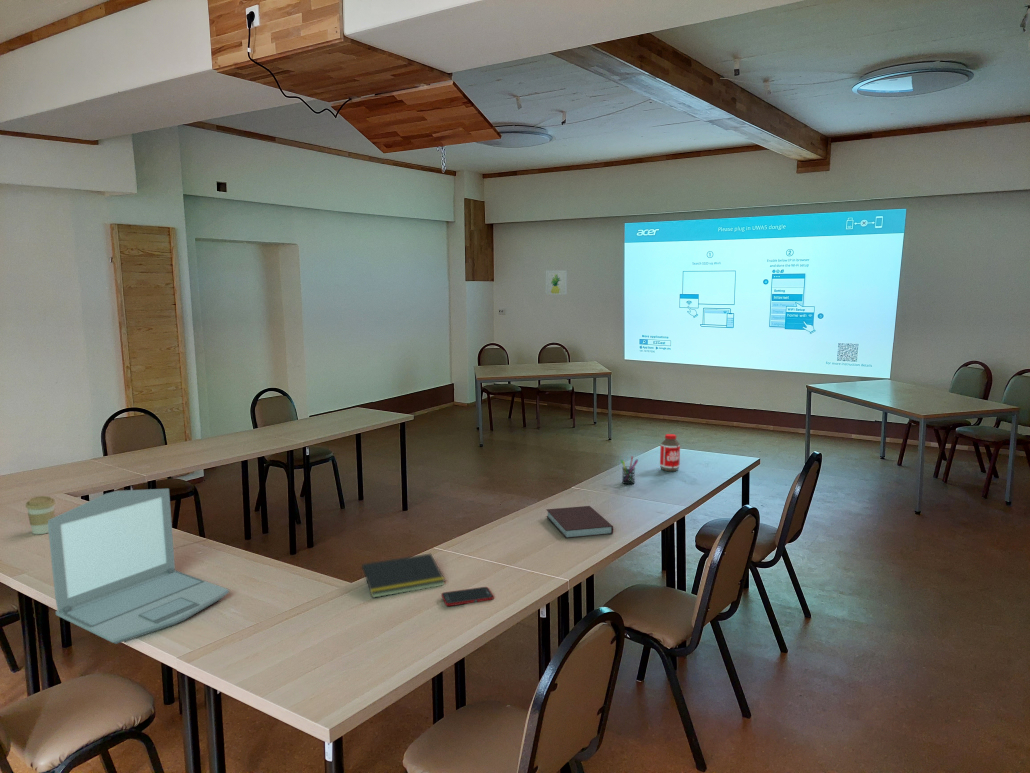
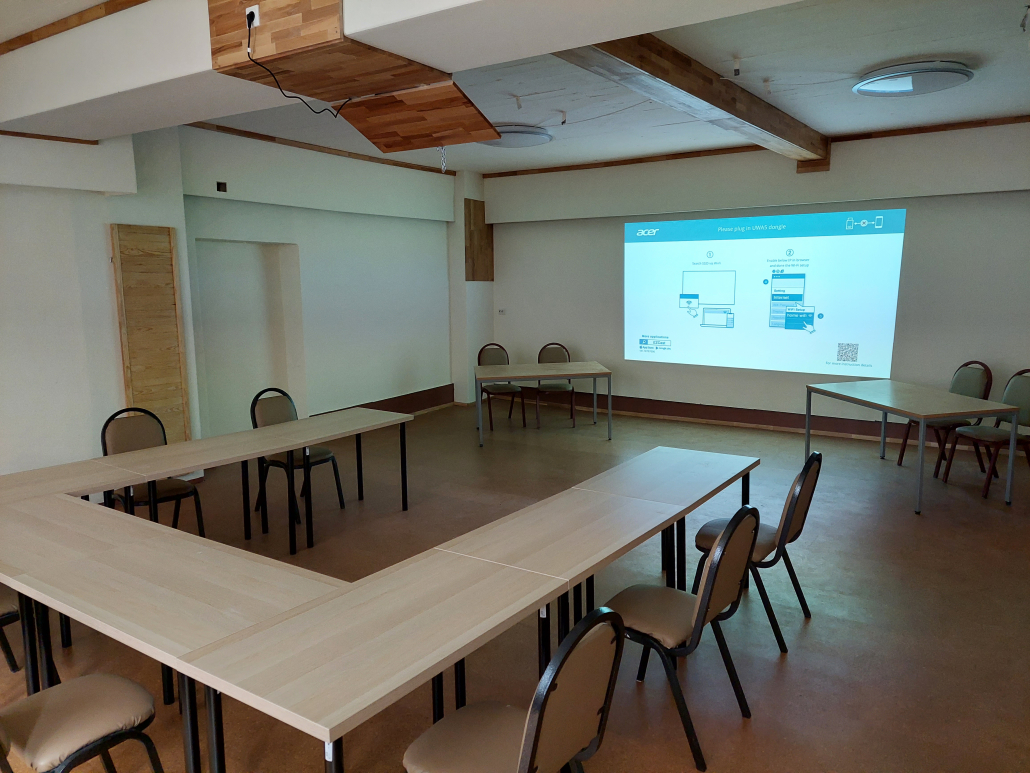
- notepad [359,553,447,599]
- cell phone [440,586,495,607]
- bottle [659,433,681,472]
- wall art [545,269,568,295]
- laptop [48,488,230,645]
- pen holder [620,455,639,485]
- notebook [545,505,614,539]
- coffee cup [25,495,56,535]
